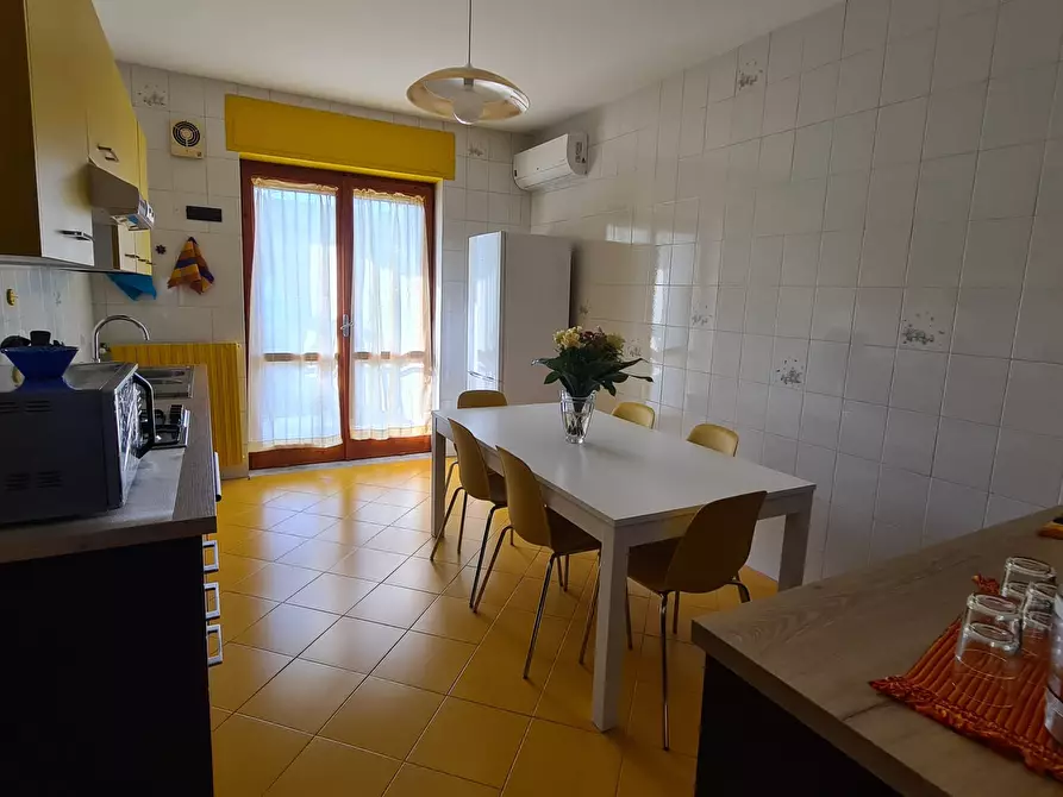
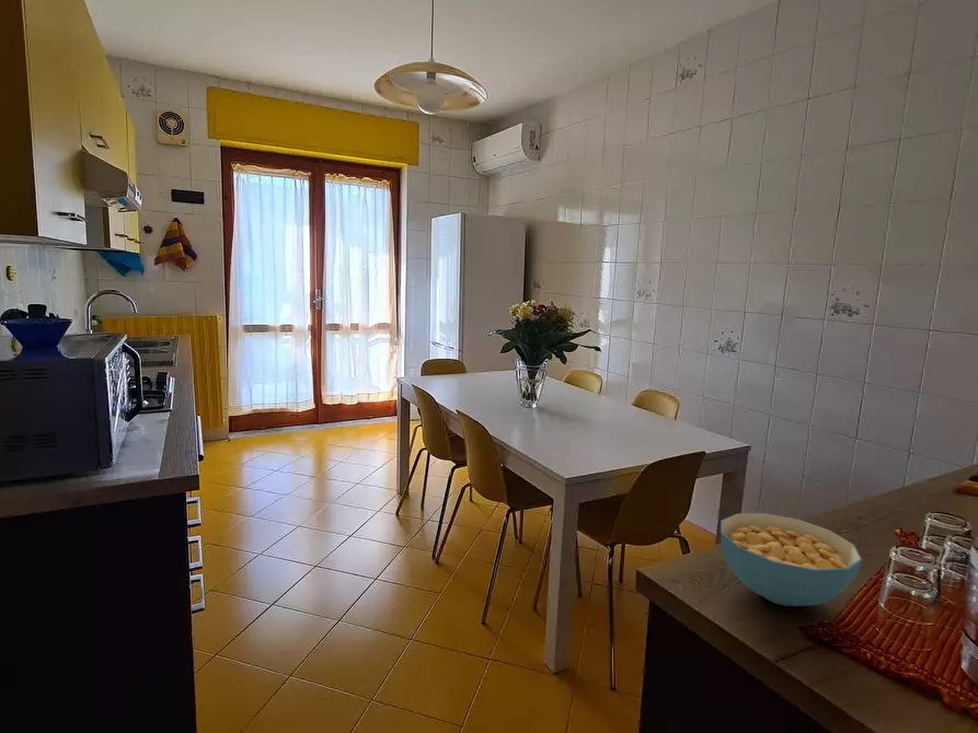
+ cereal bowl [720,512,863,607]
